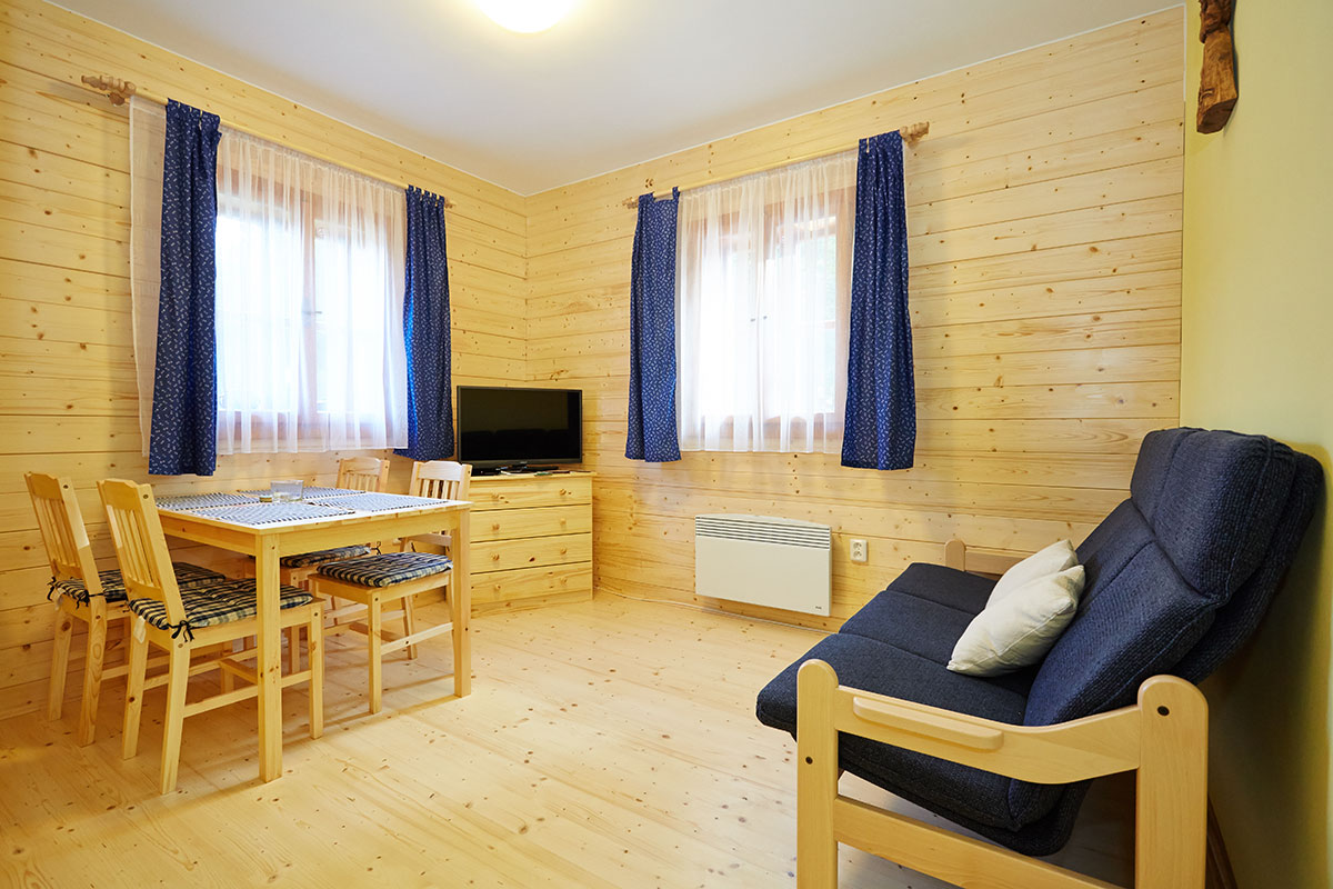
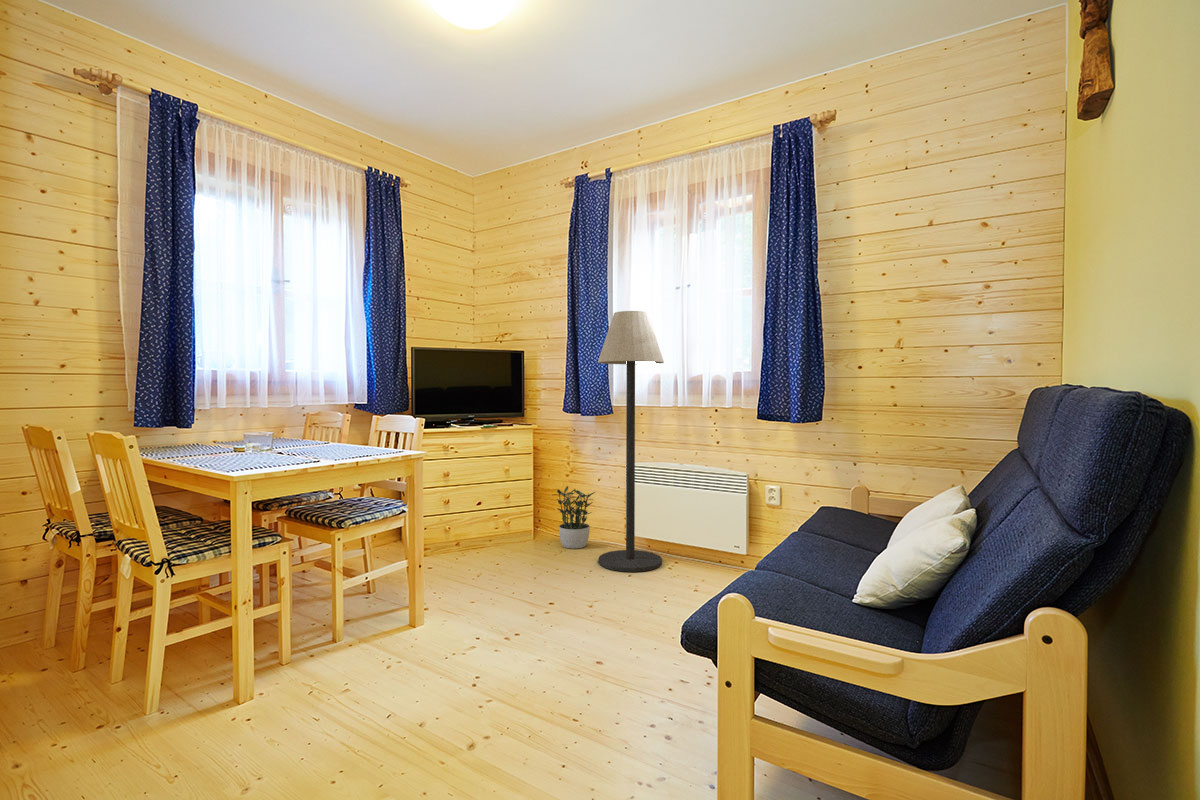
+ floor lamp [597,310,665,573]
+ potted plant [553,485,596,550]
